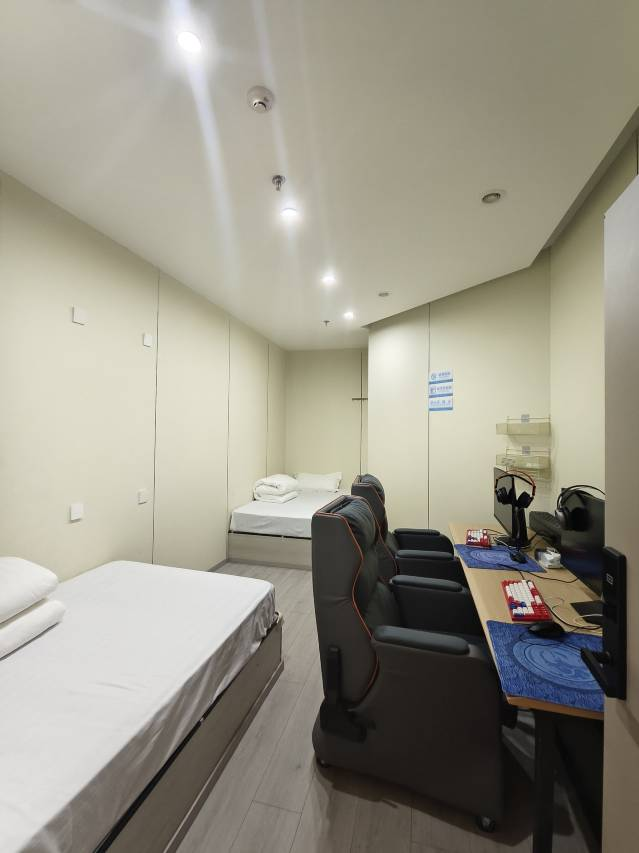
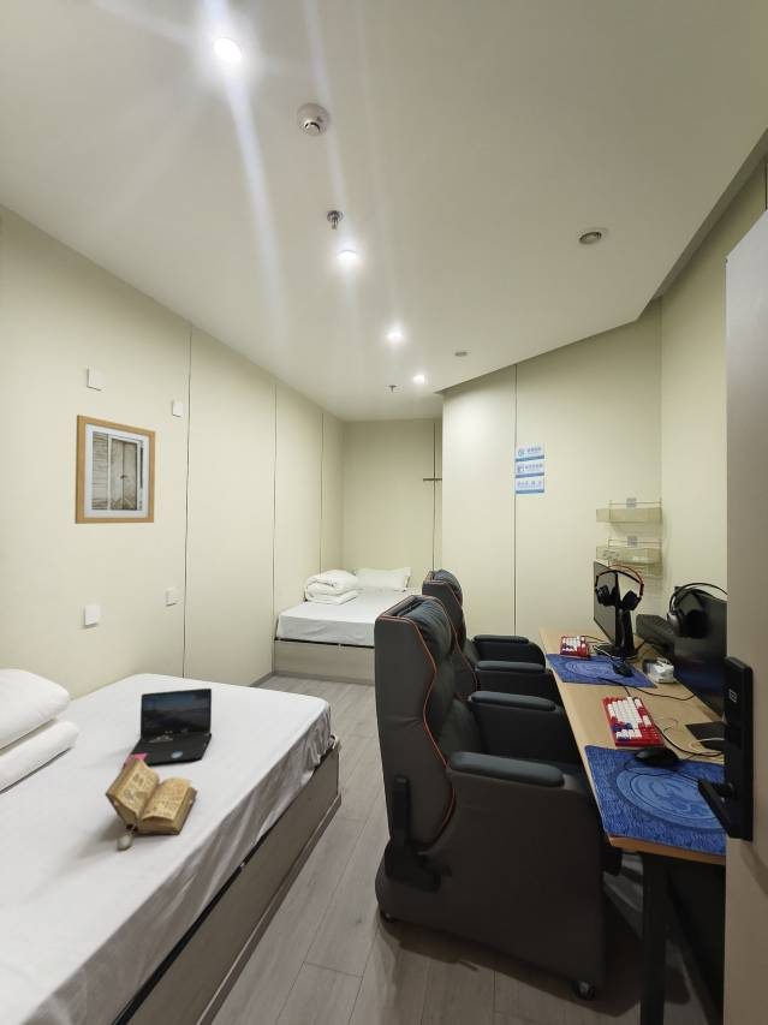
+ book [103,756,200,850]
+ laptop [121,687,213,767]
+ wall art [73,413,156,525]
